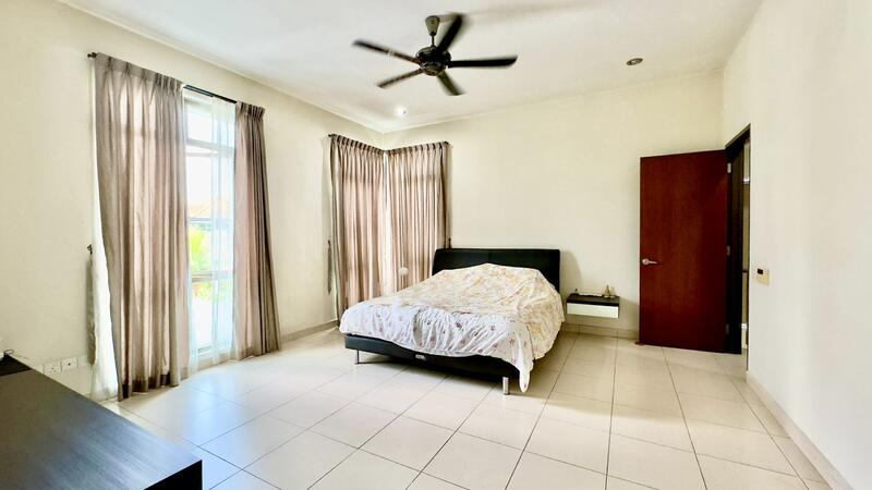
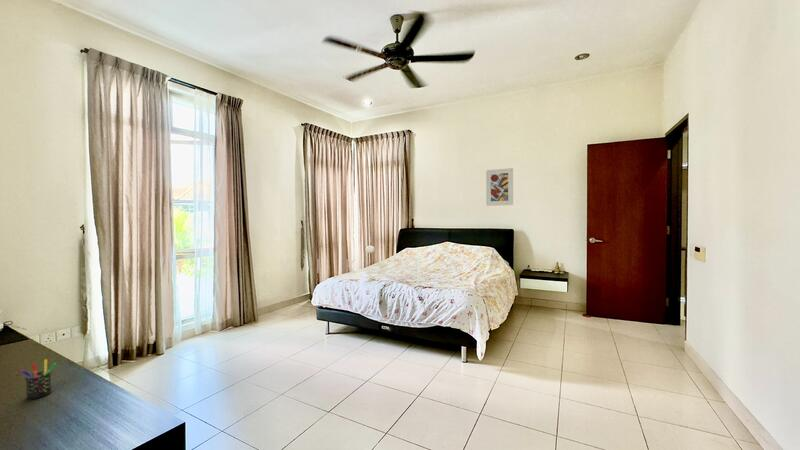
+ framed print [485,167,514,207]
+ pen holder [19,358,57,401]
